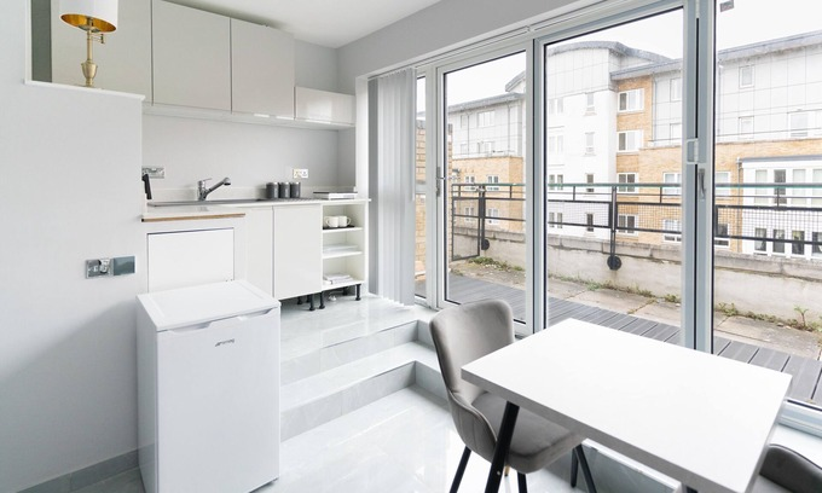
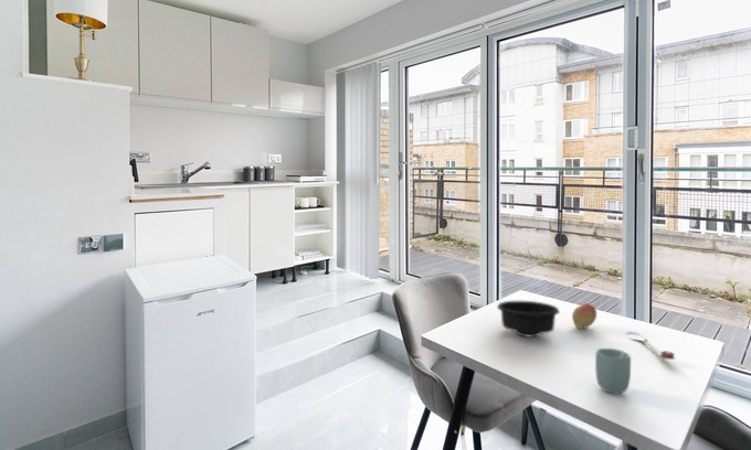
+ cup [594,347,632,395]
+ fruit [571,302,597,330]
+ bowl [496,300,561,339]
+ spoon [624,331,676,361]
